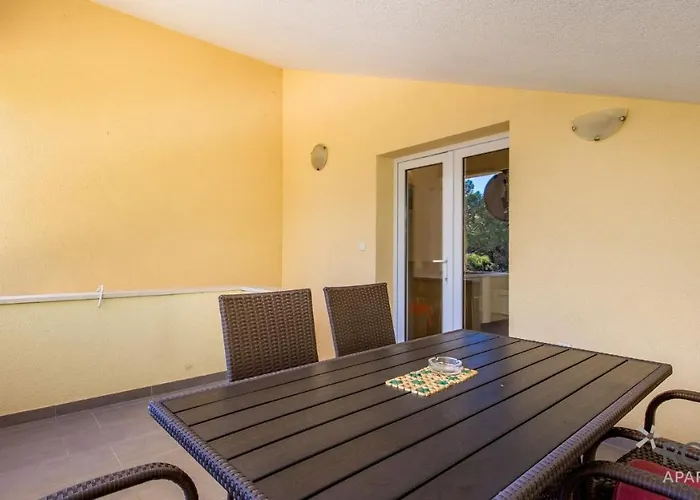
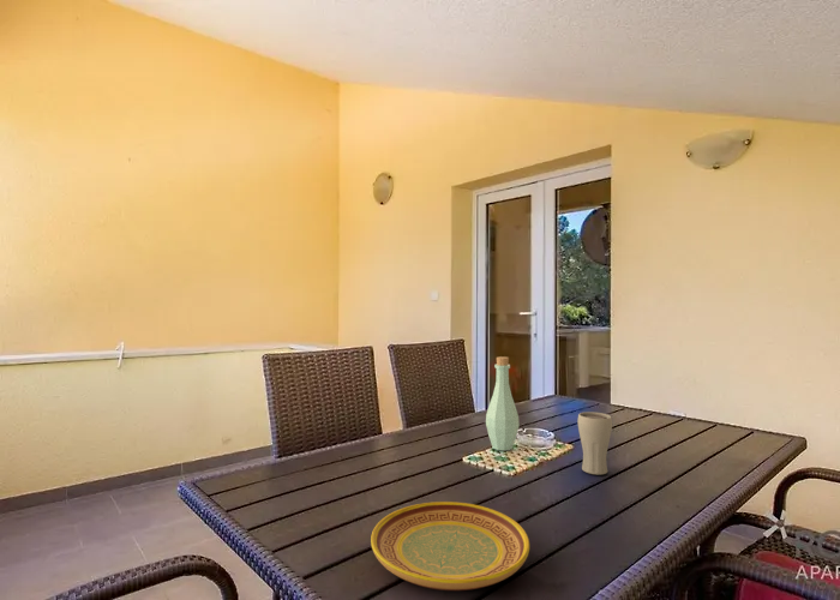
+ bottle [485,355,520,451]
+ plate [370,500,530,592]
+ drinking glass [577,410,613,476]
